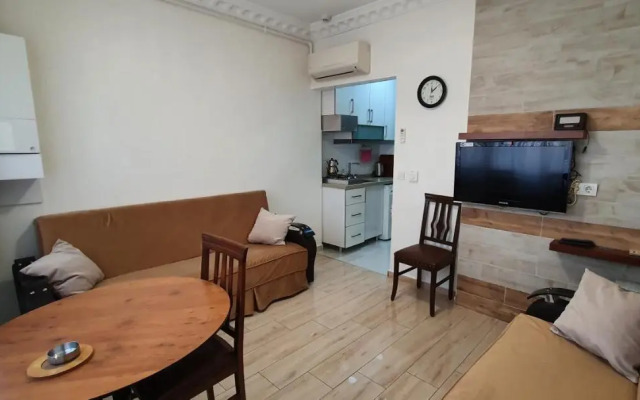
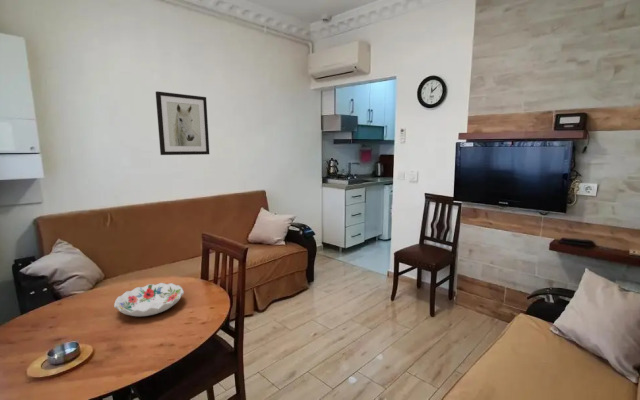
+ decorative bowl [113,282,185,317]
+ wall art [155,90,210,156]
